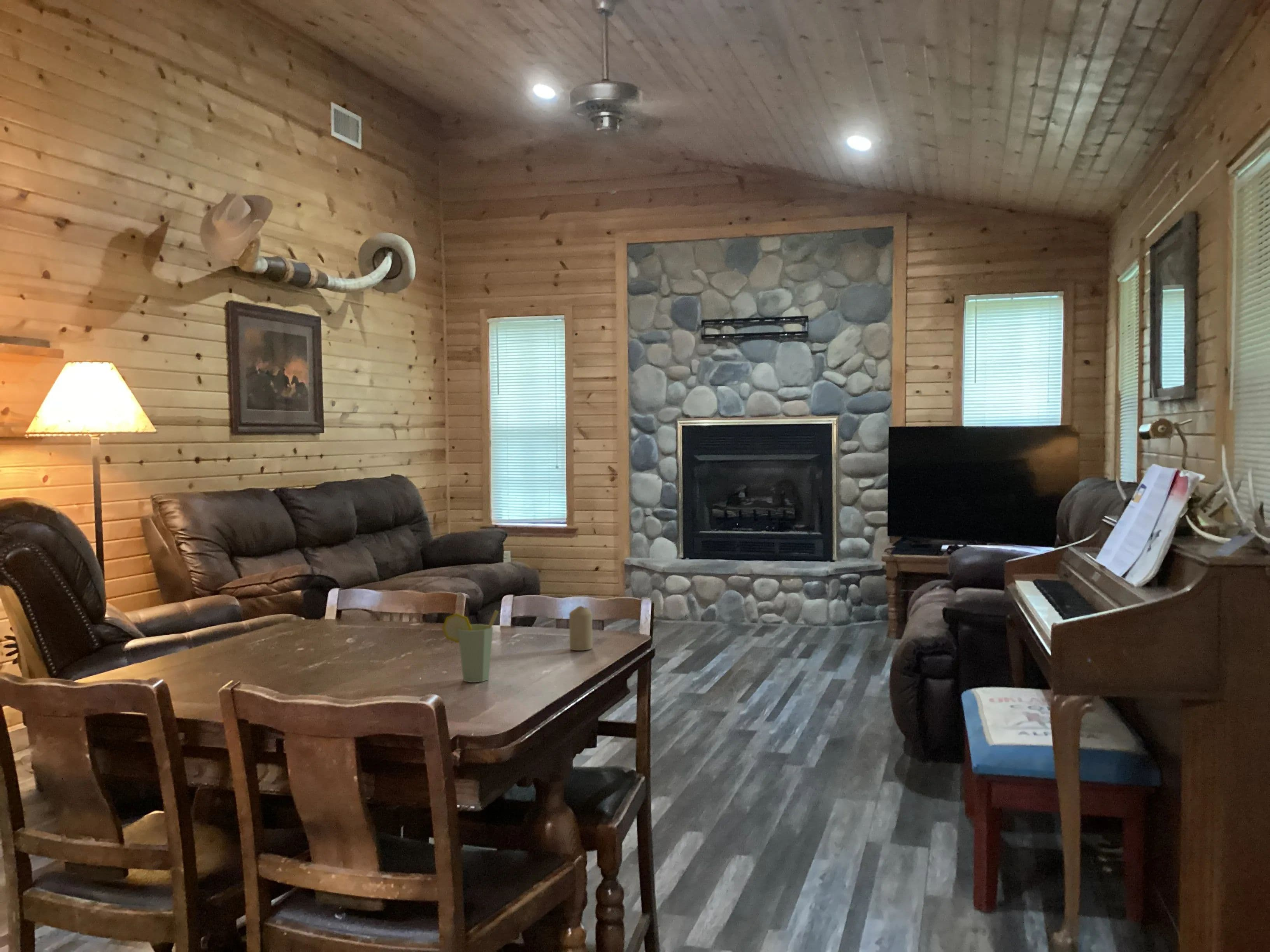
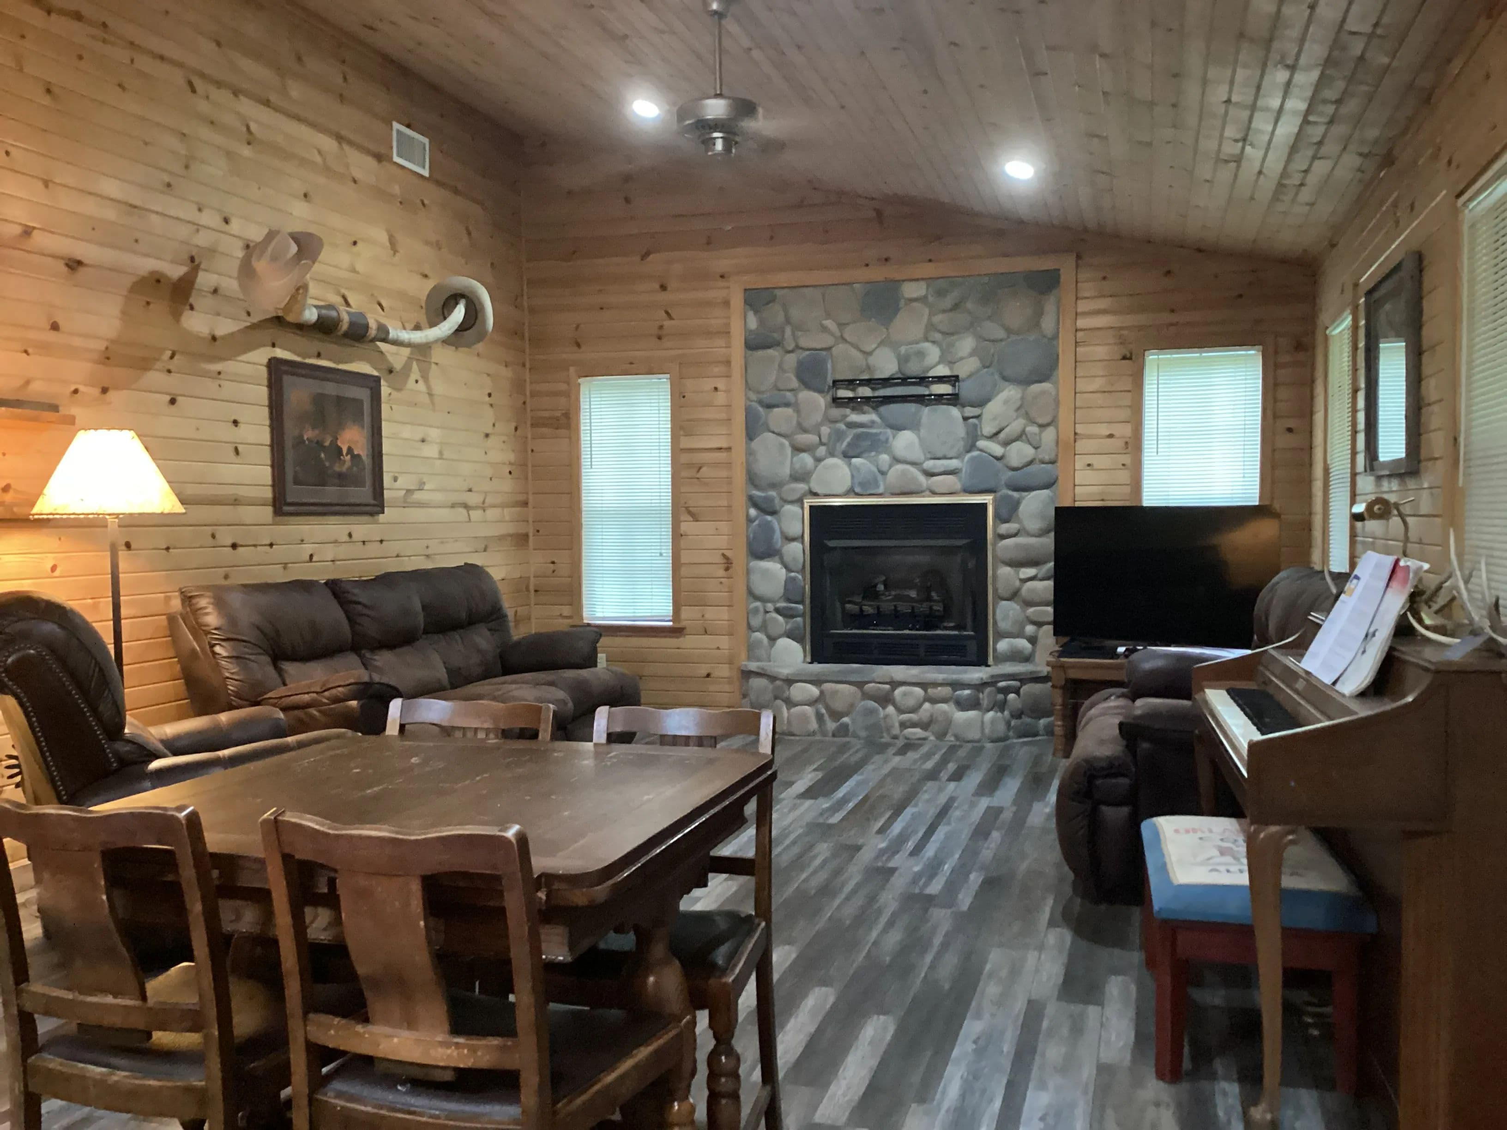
- candle [569,606,593,651]
- cup [442,610,499,683]
